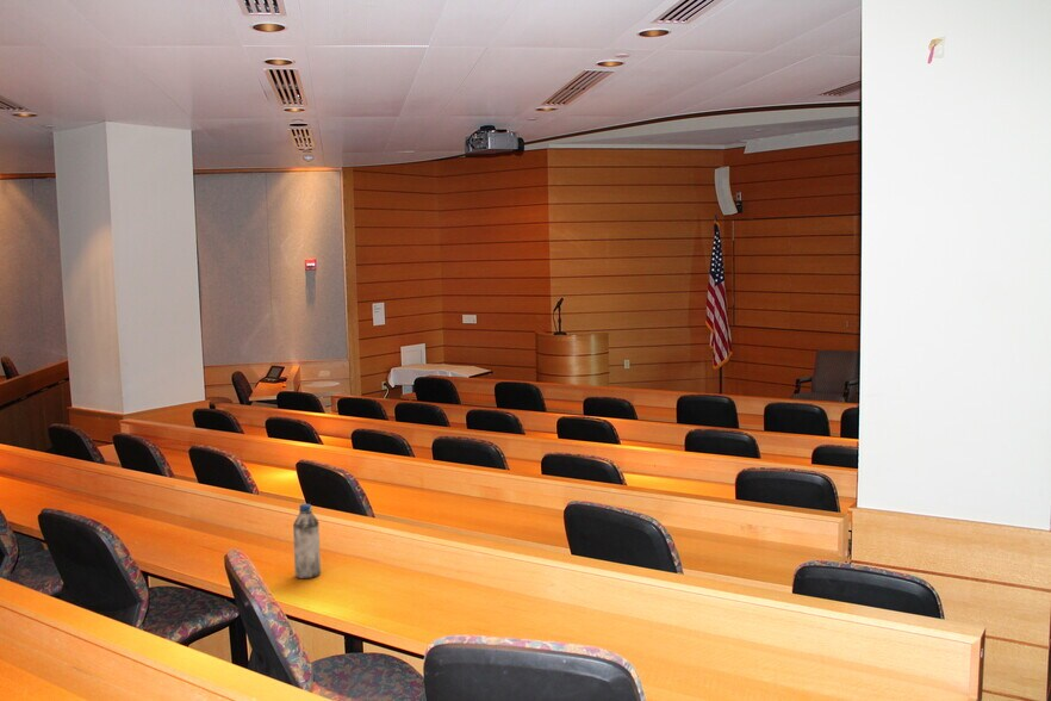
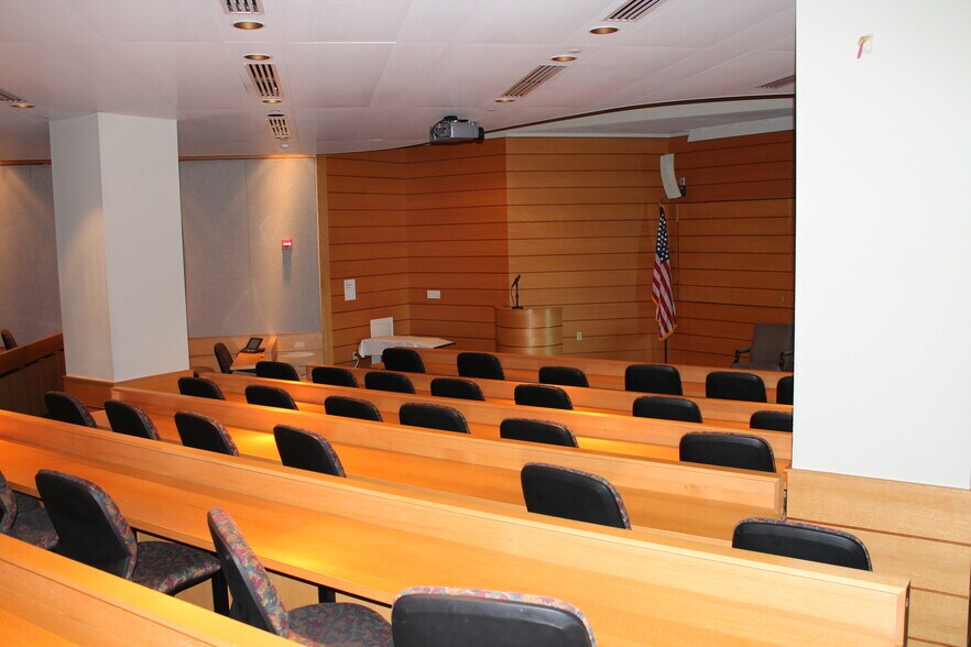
- water bottle [292,503,322,579]
